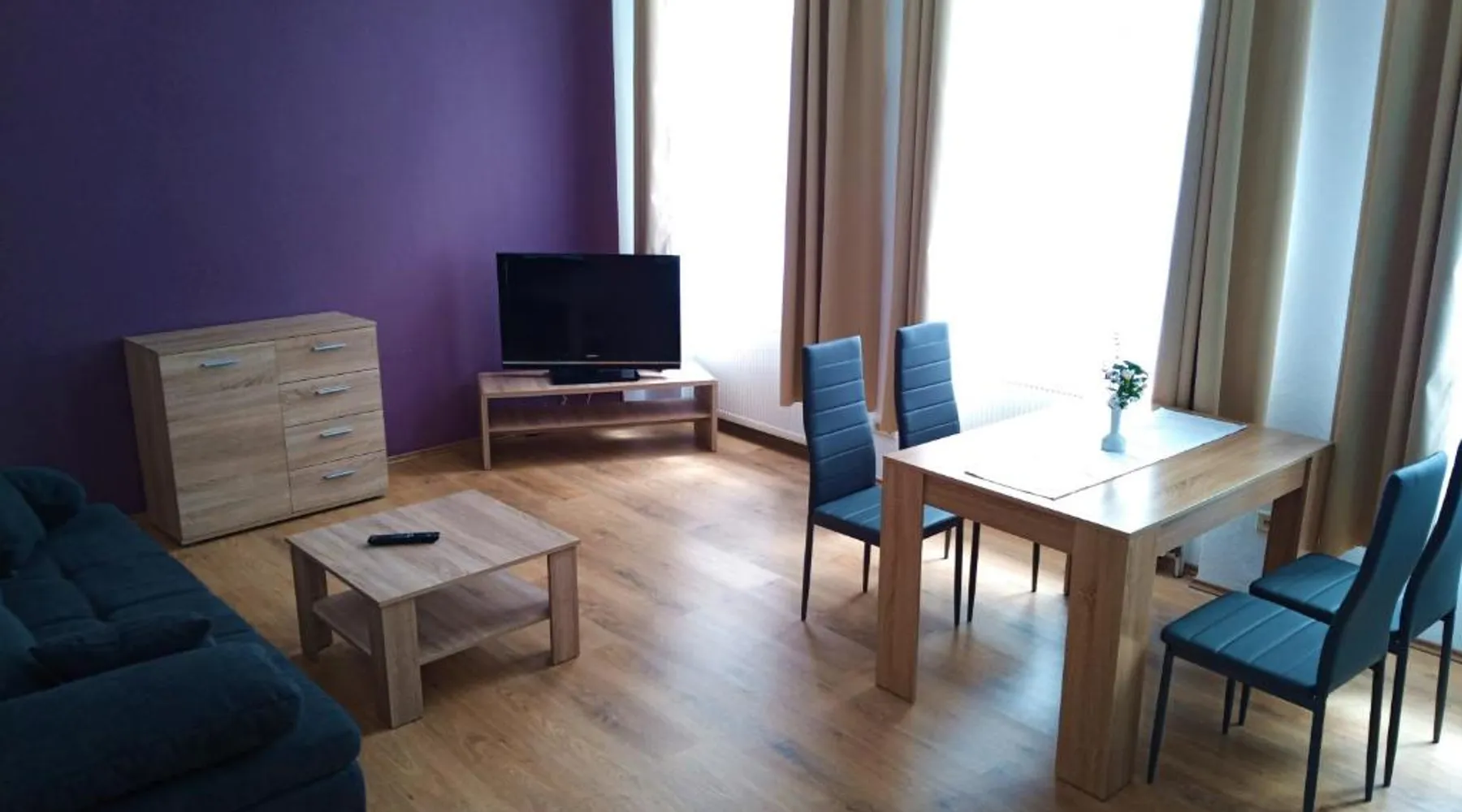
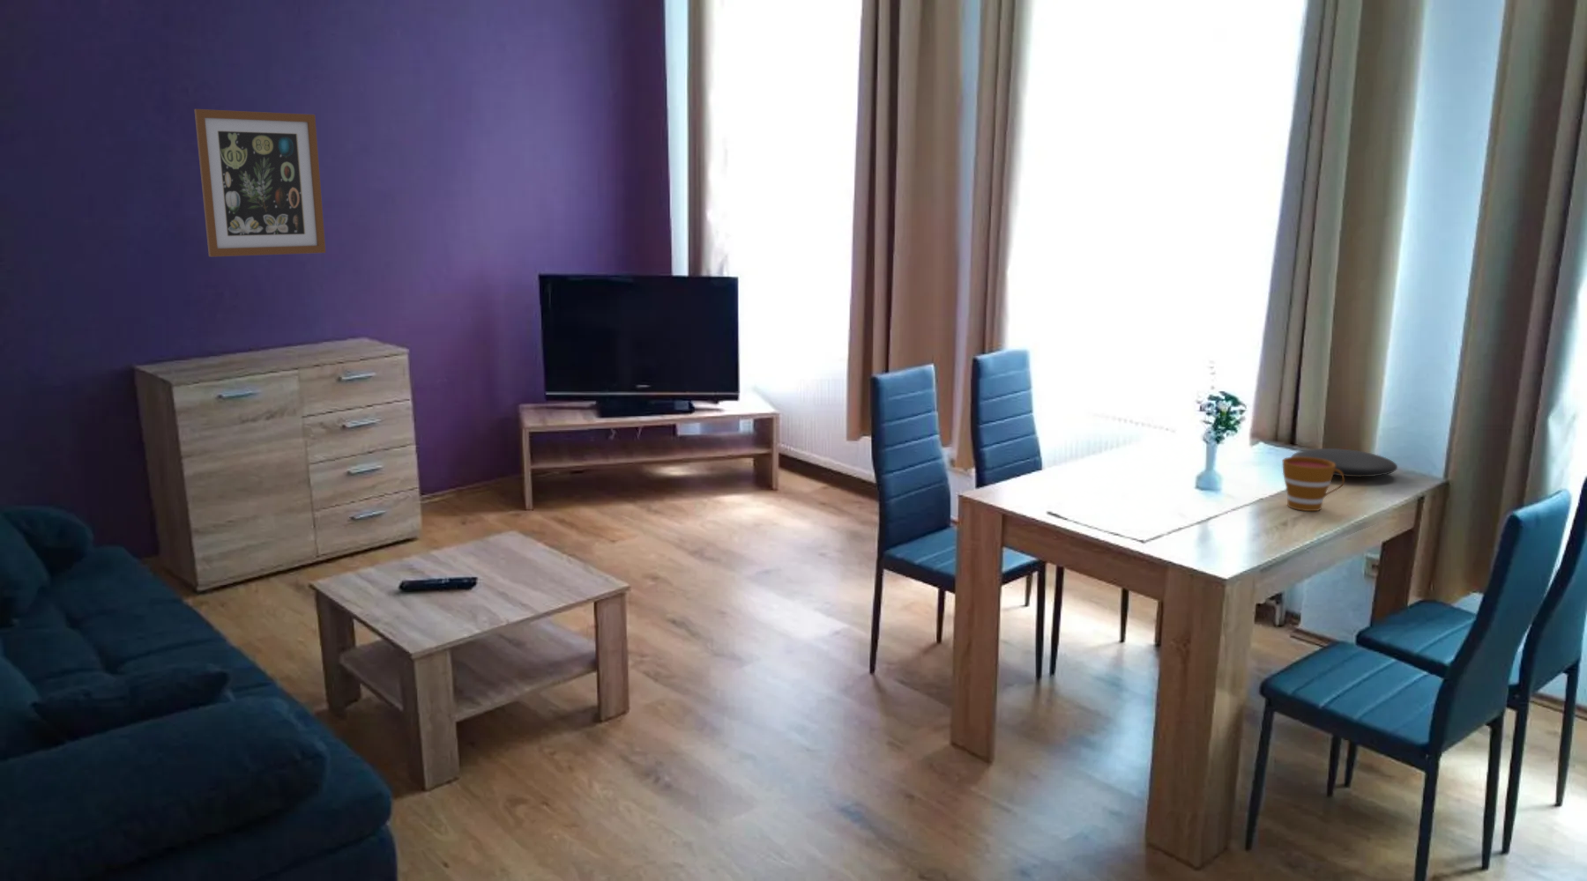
+ plate [1290,447,1398,478]
+ cup [1281,457,1345,512]
+ wall art [193,108,327,257]
